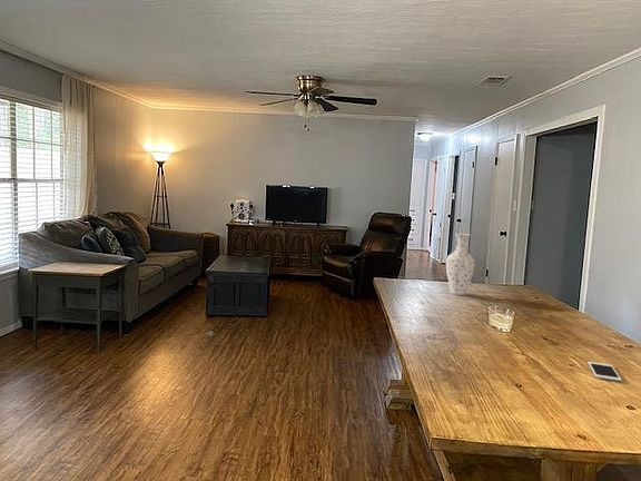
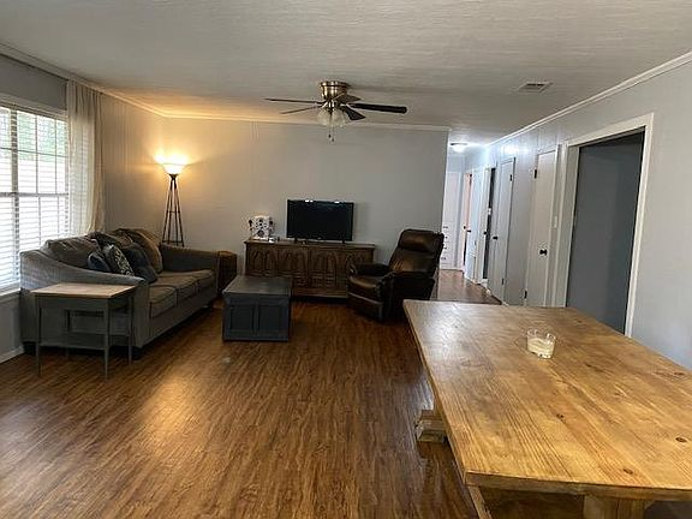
- cell phone [586,361,622,382]
- vase [445,233,475,296]
